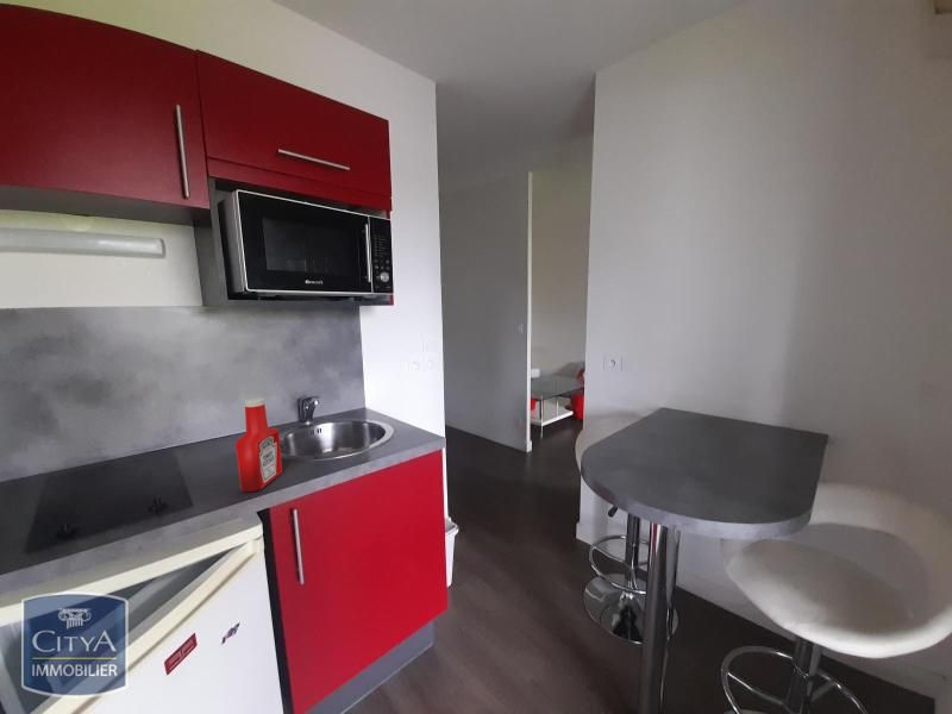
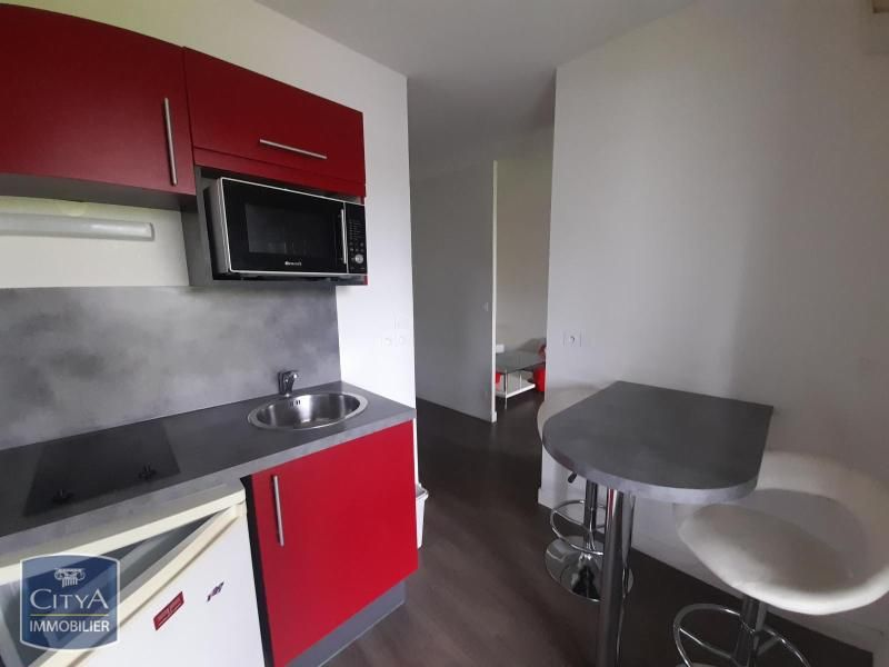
- soap bottle [234,396,283,493]
